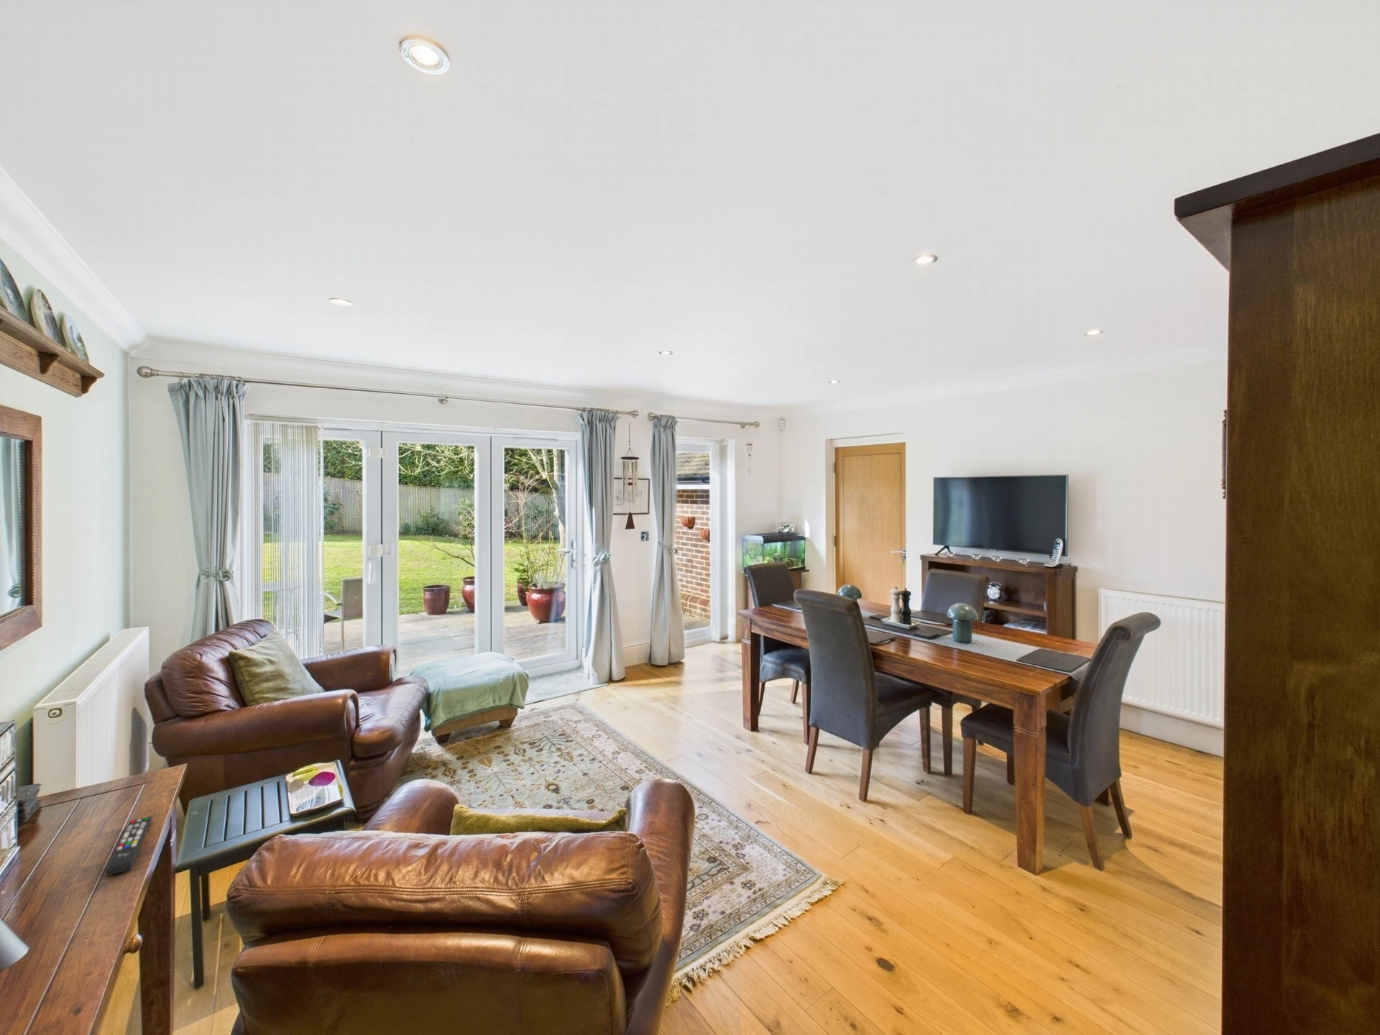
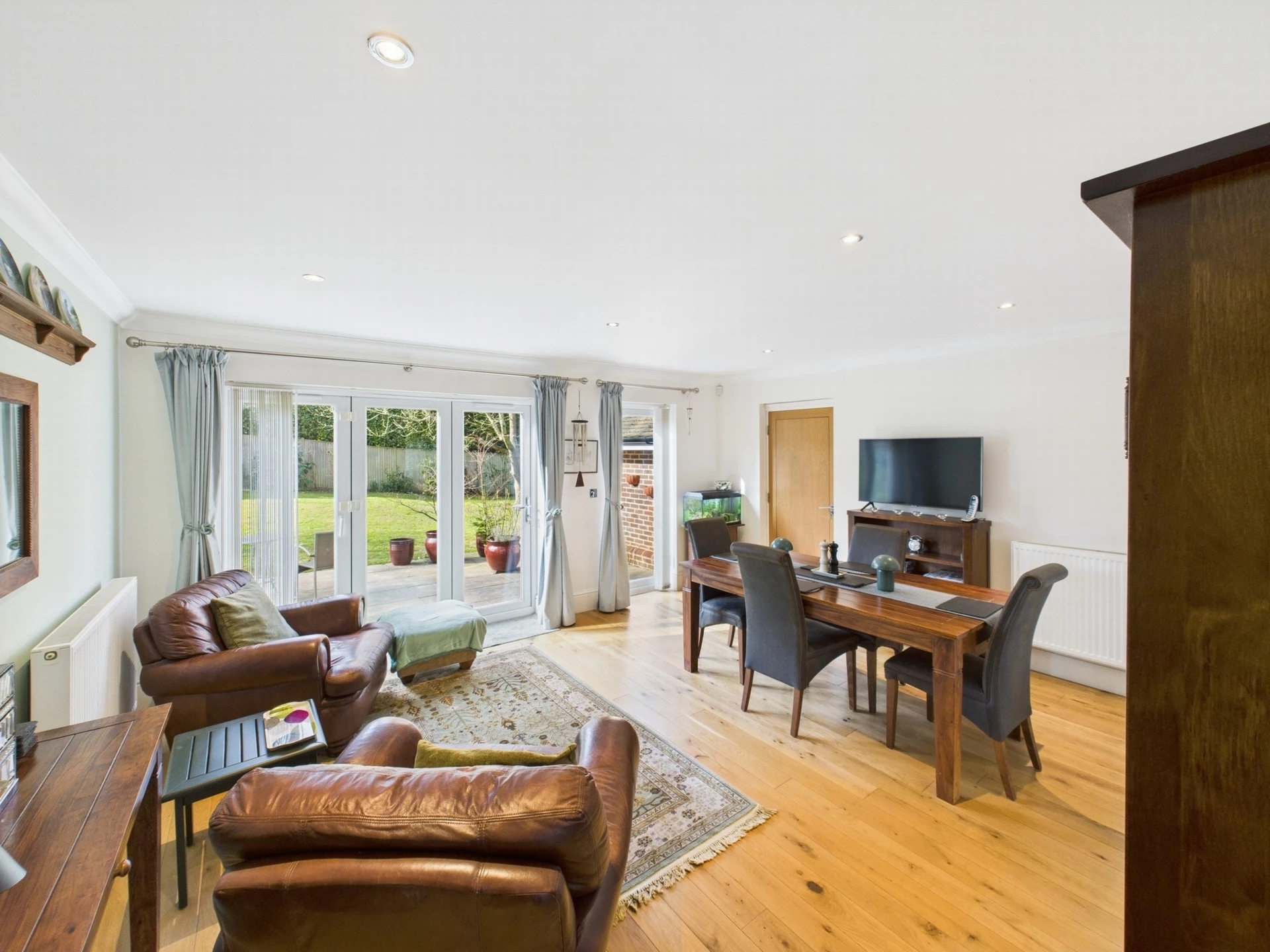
- remote control [105,815,152,876]
